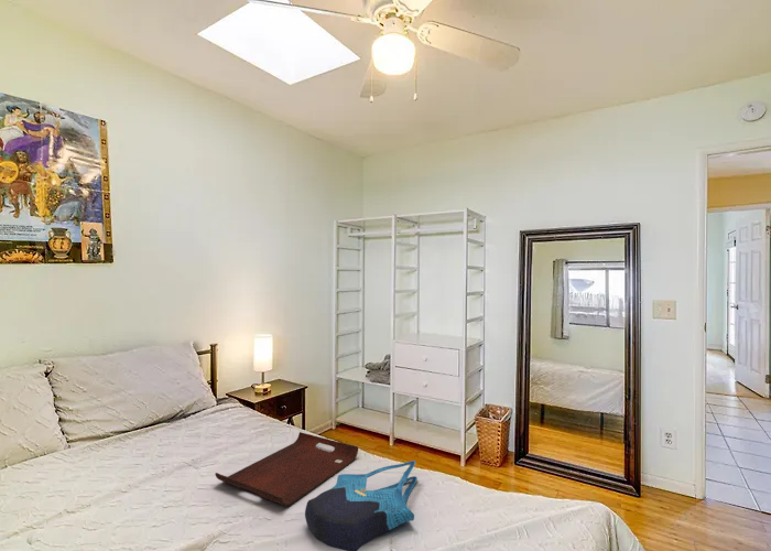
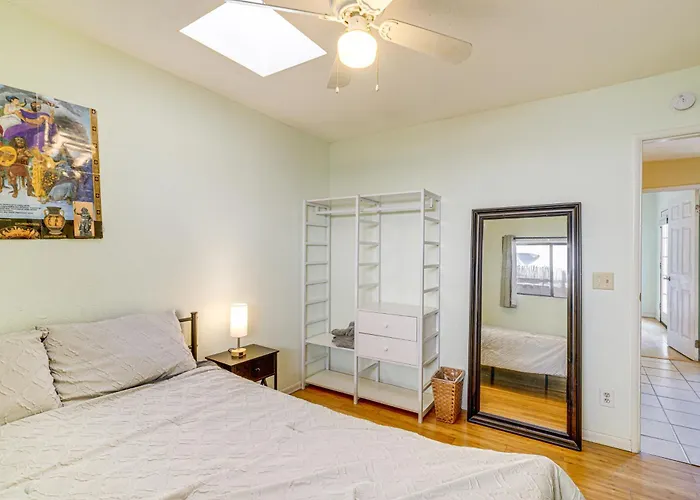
- serving tray [214,431,359,507]
- tote bag [304,460,419,551]
